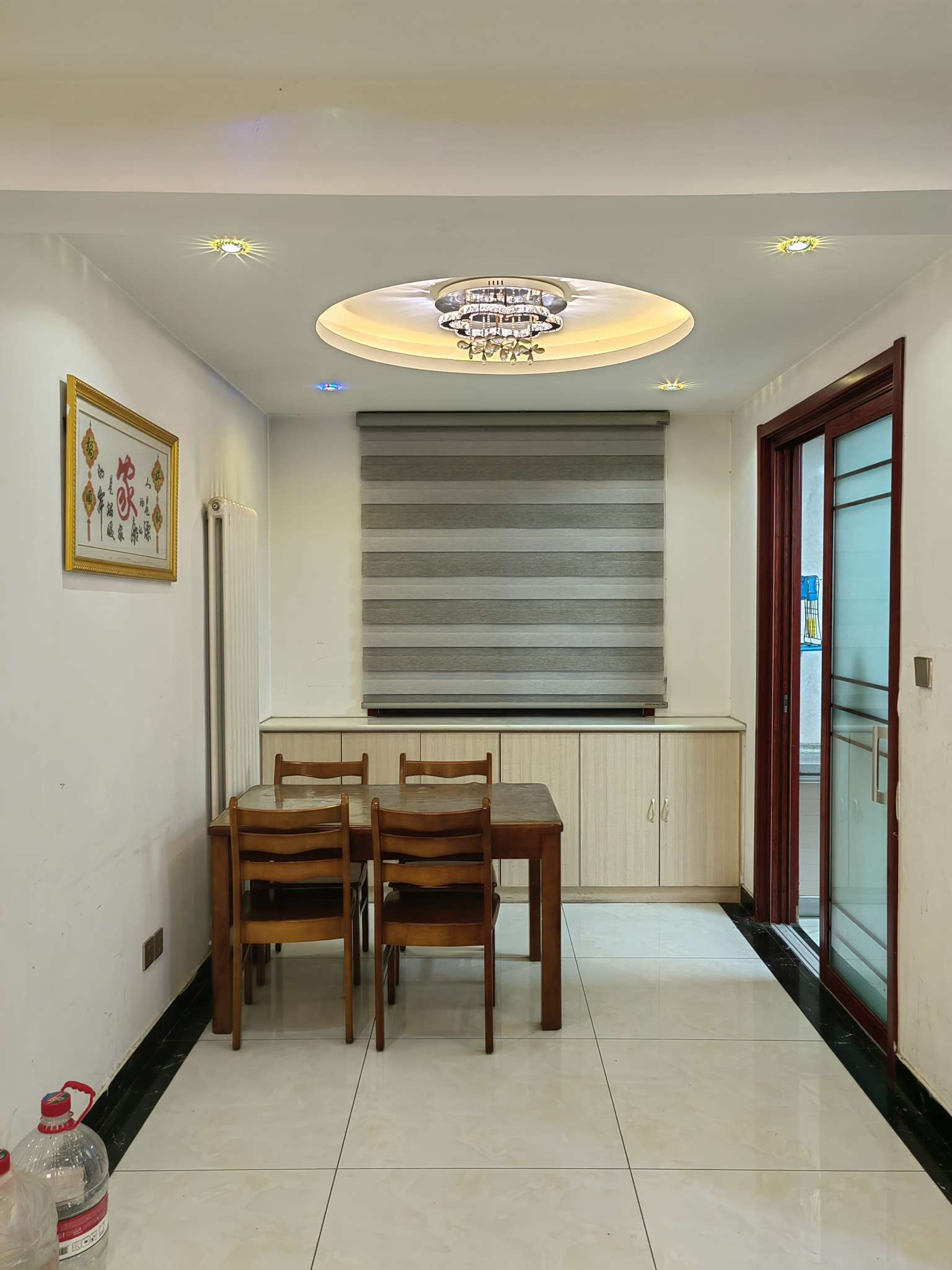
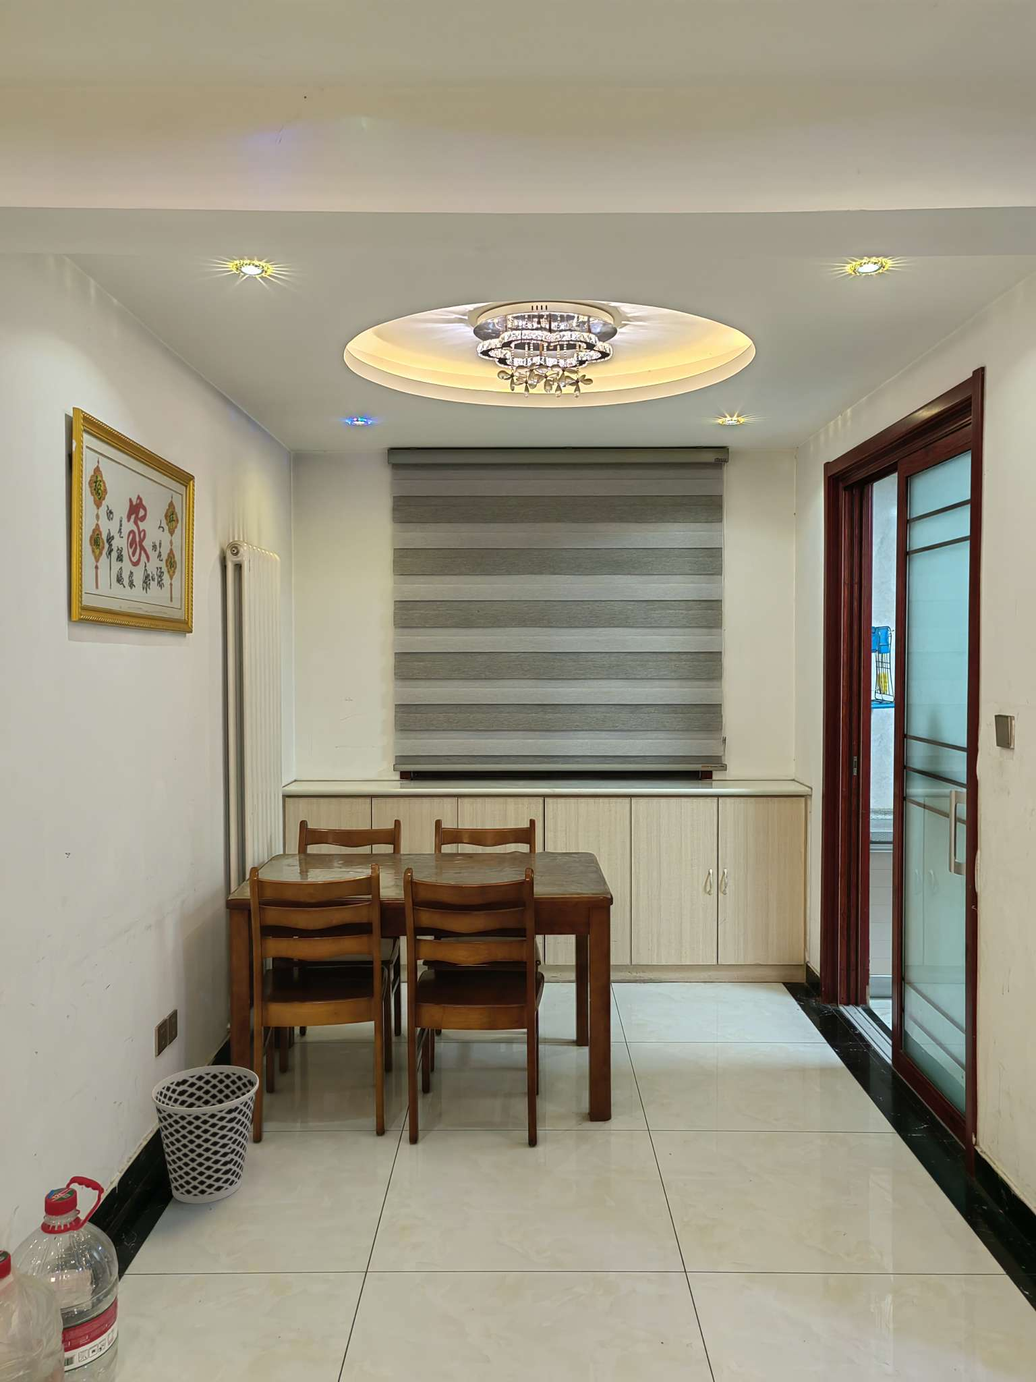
+ wastebasket [151,1065,260,1205]
